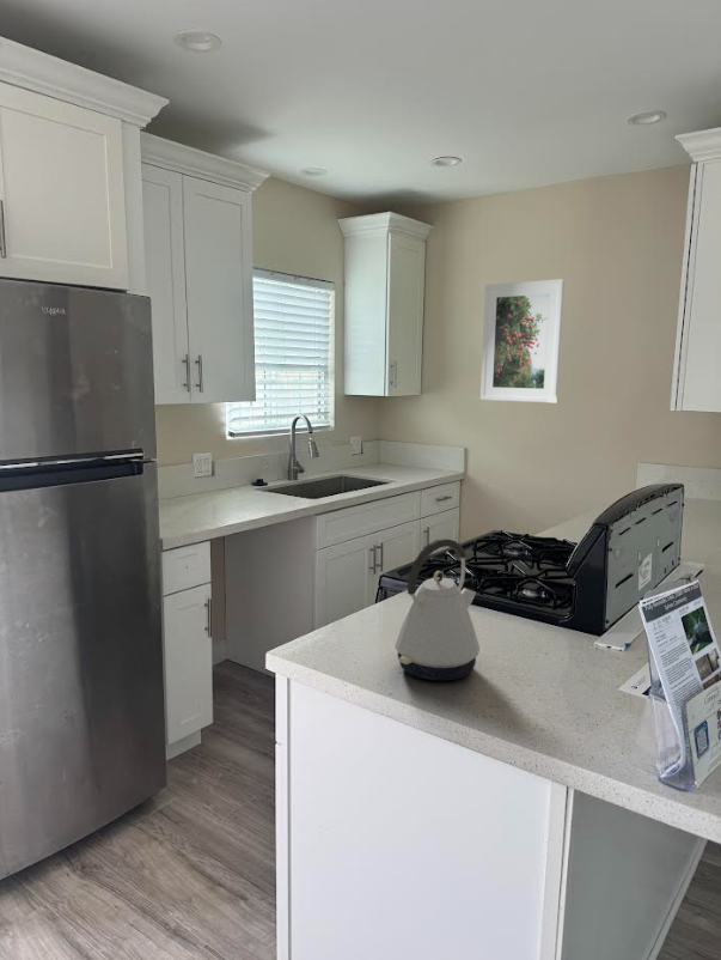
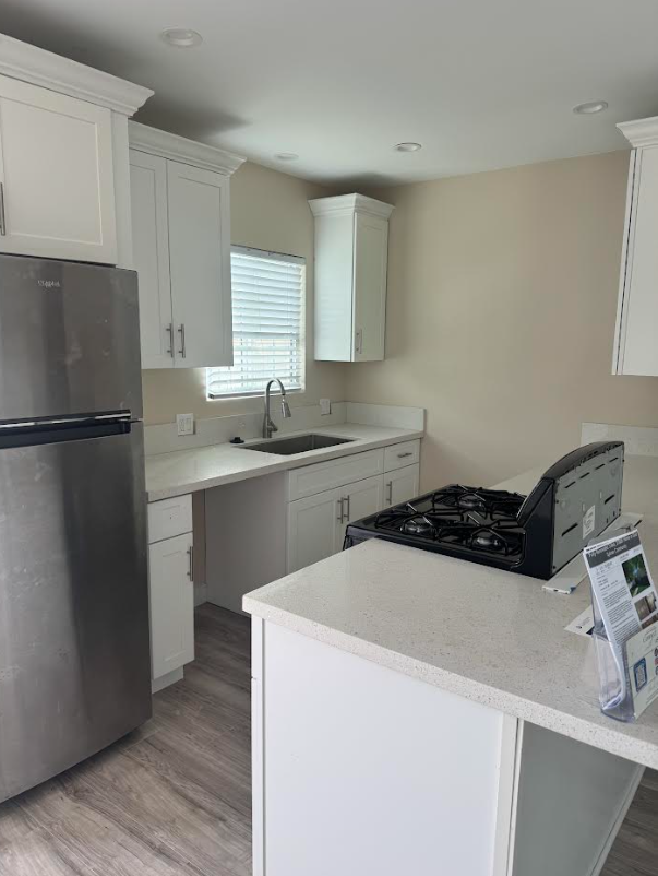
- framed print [479,278,566,403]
- kettle [395,537,481,682]
